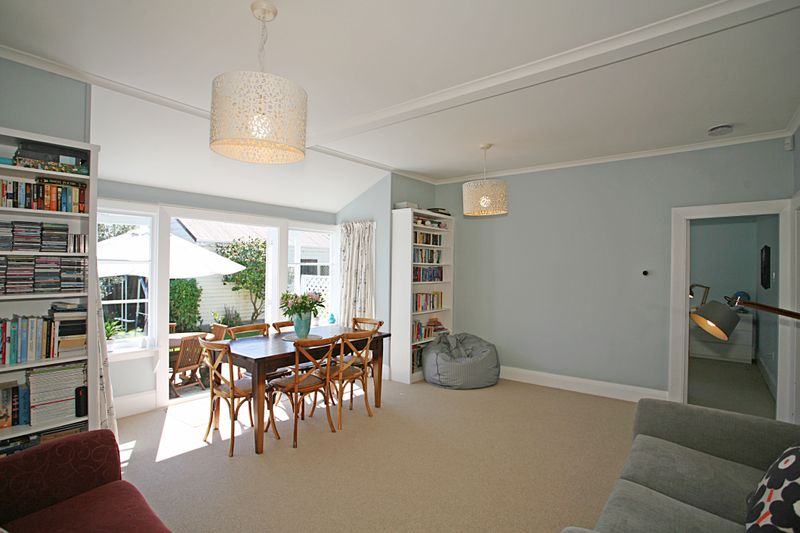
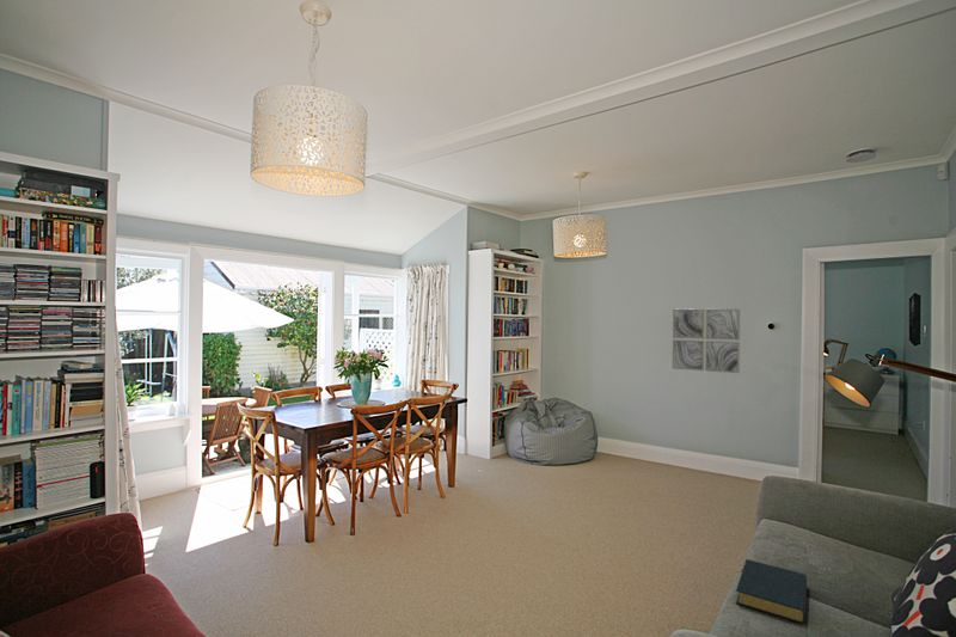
+ wall art [672,307,741,374]
+ hardback book [735,558,808,625]
